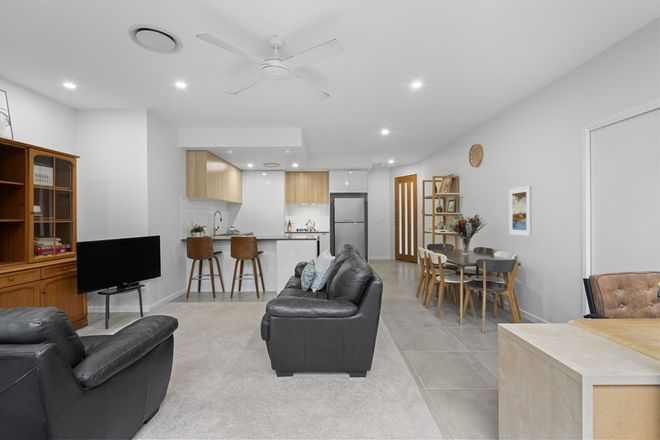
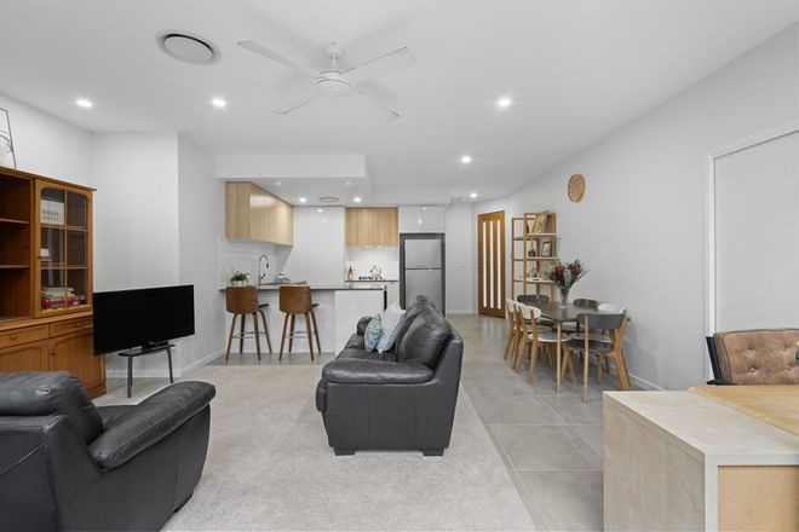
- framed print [508,185,533,237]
